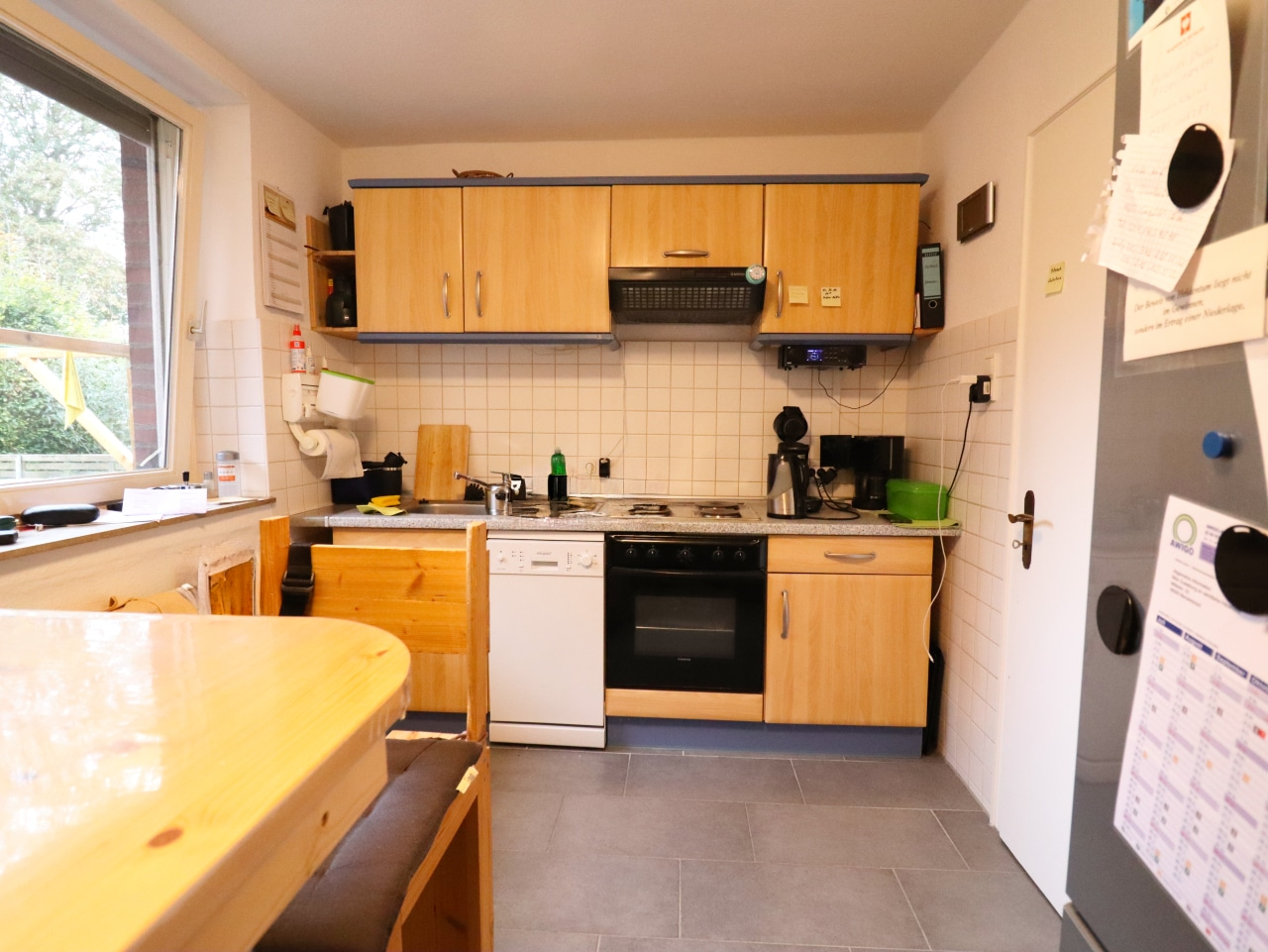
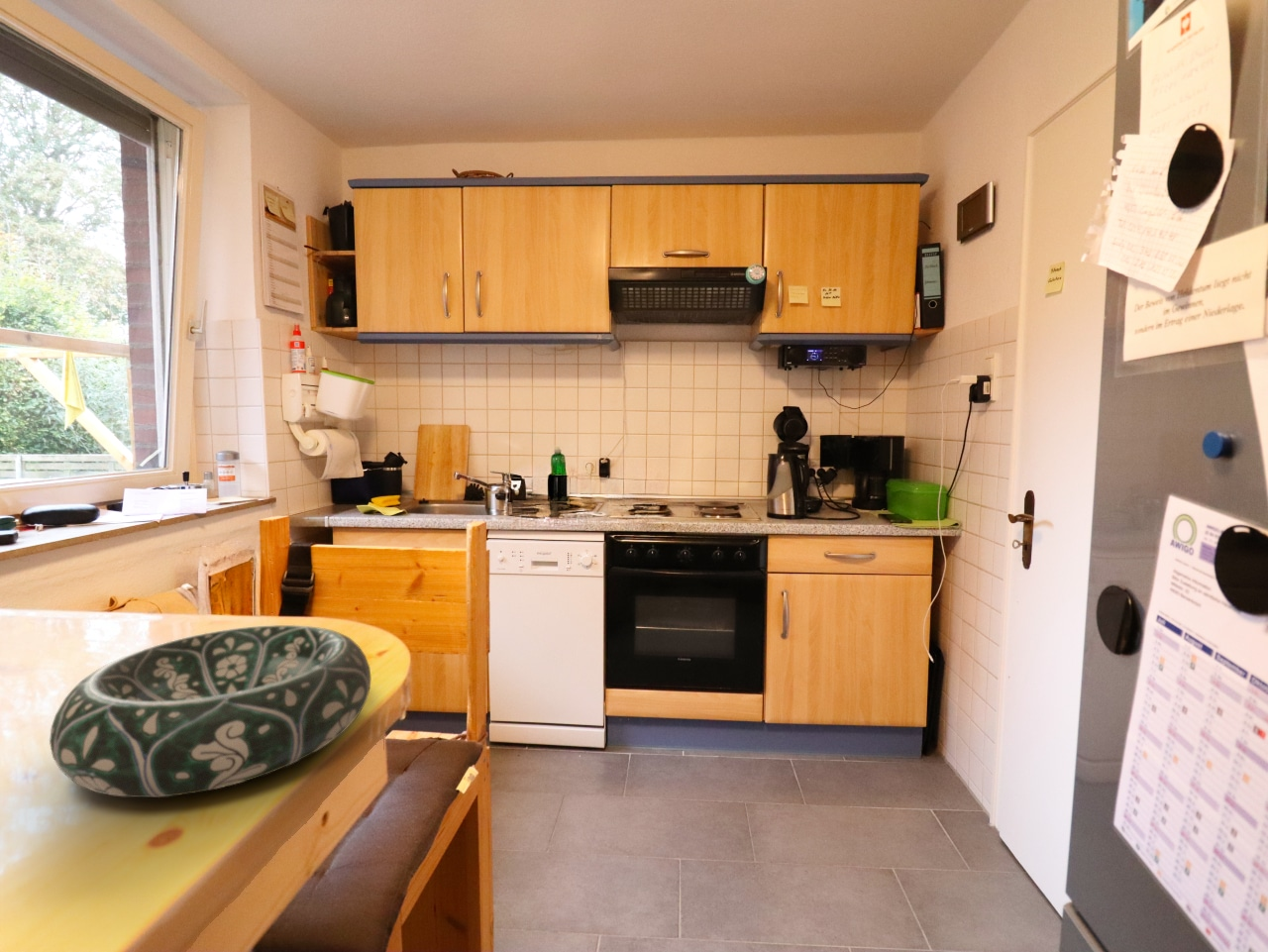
+ decorative bowl [49,624,371,798]
